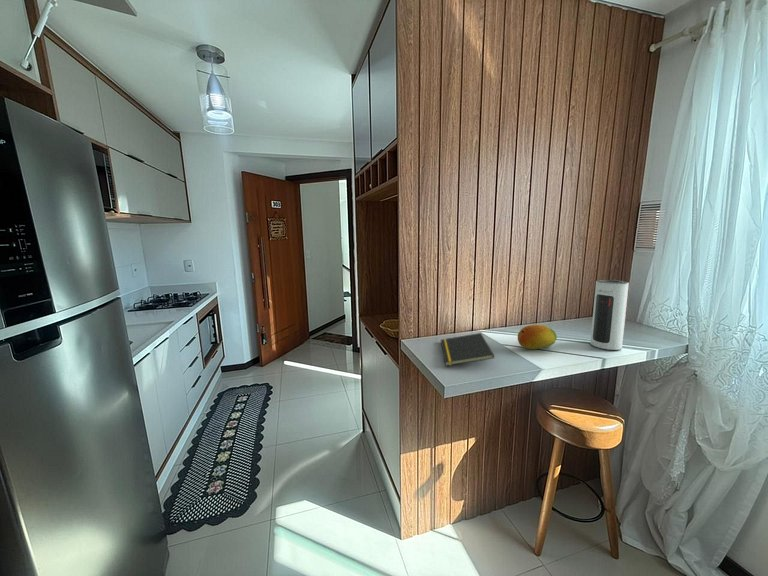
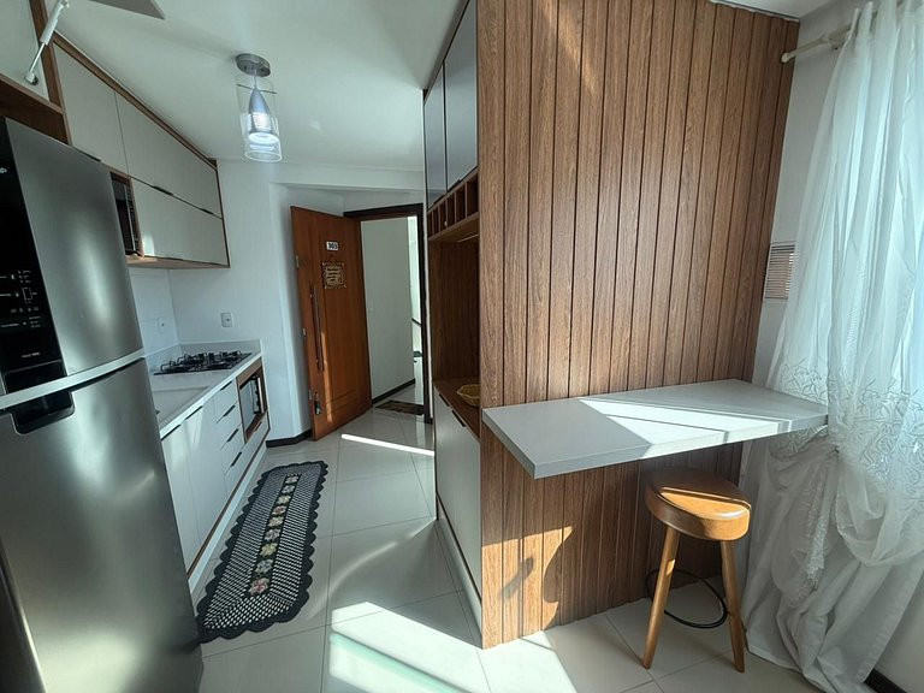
- speaker [590,279,630,351]
- notepad [440,332,496,367]
- fruit [517,324,558,350]
